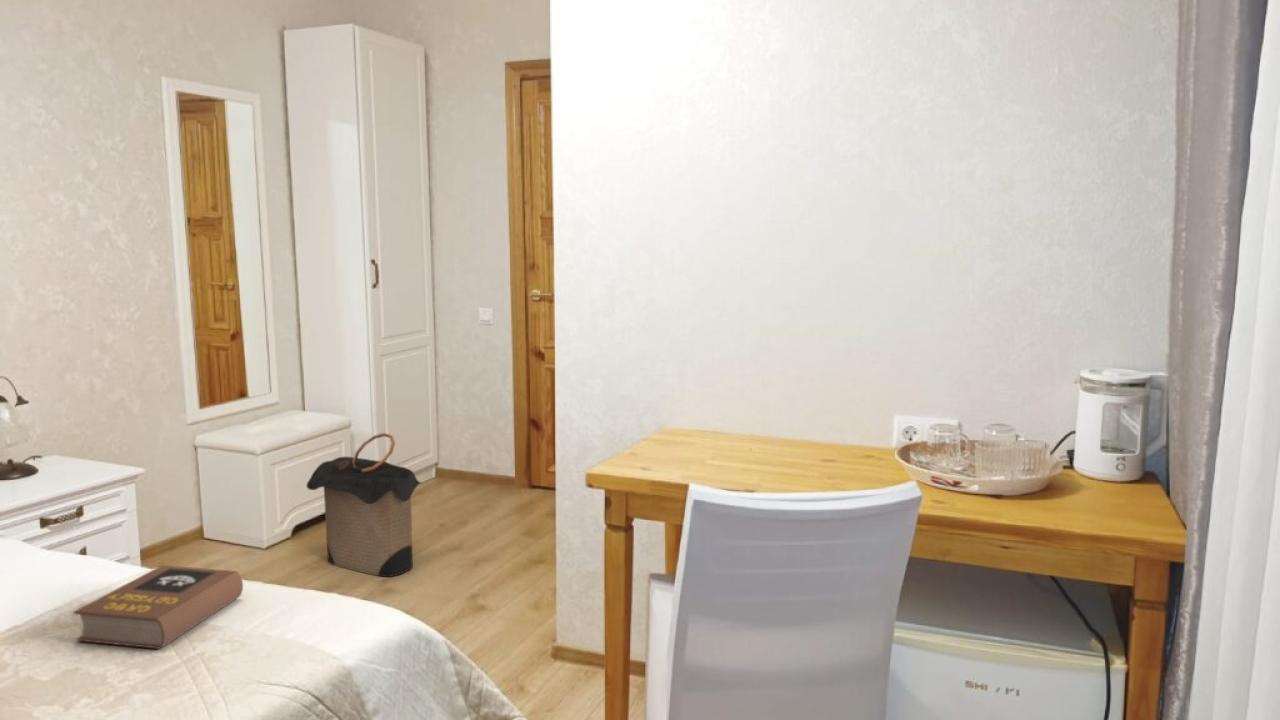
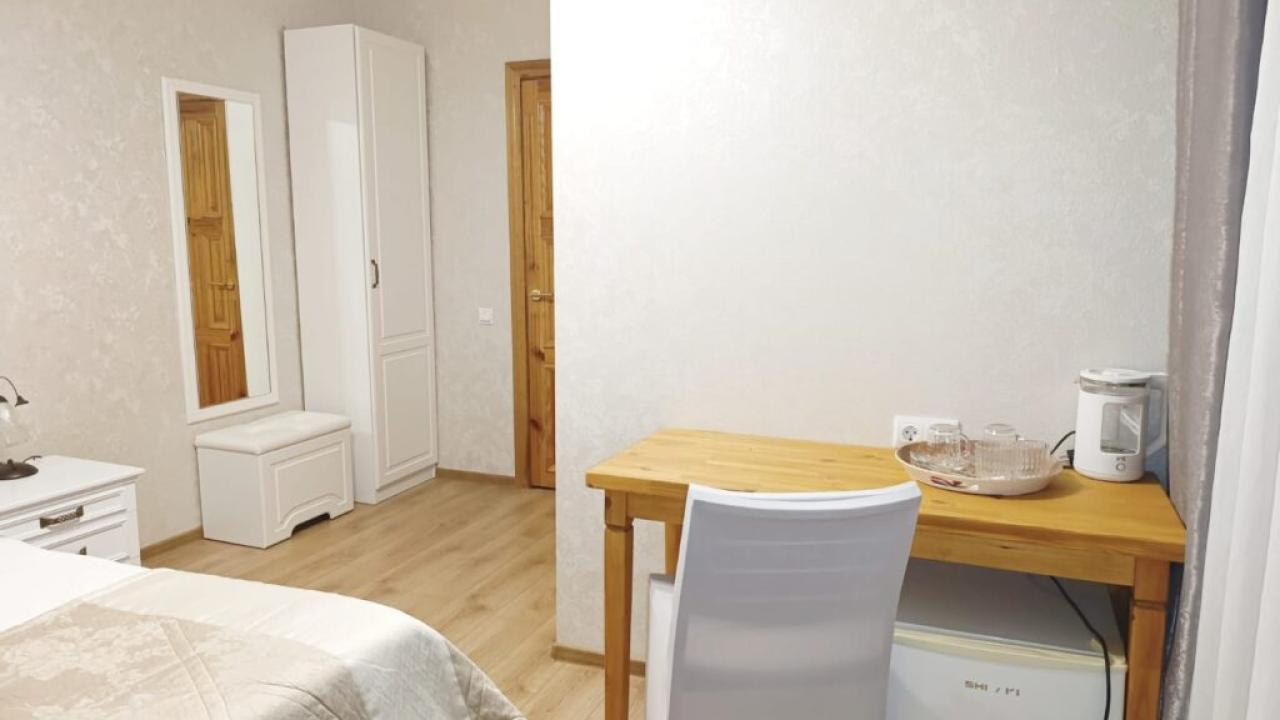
- laundry hamper [306,432,423,578]
- book [73,564,244,650]
